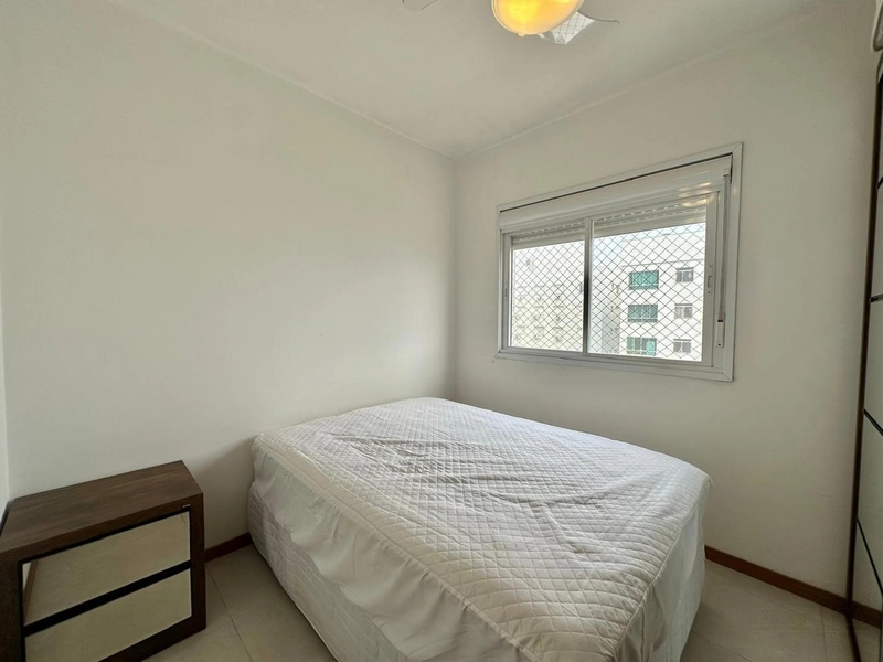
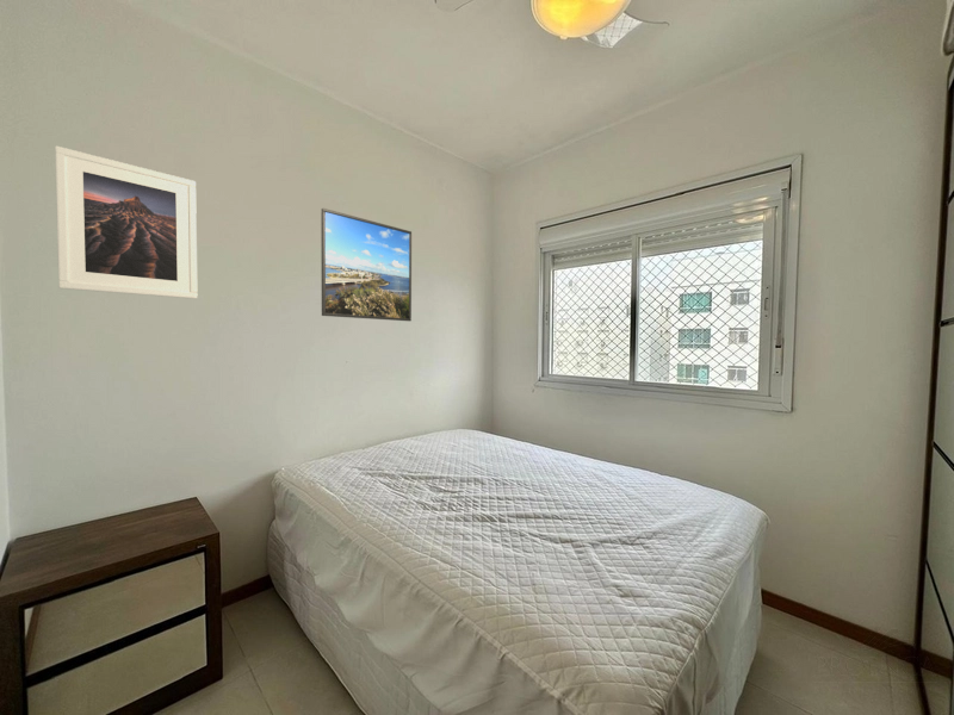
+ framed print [320,207,413,322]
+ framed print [54,145,199,300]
